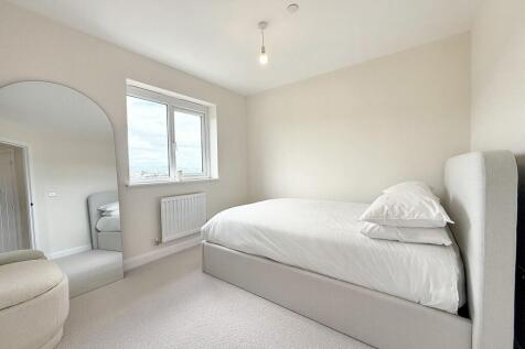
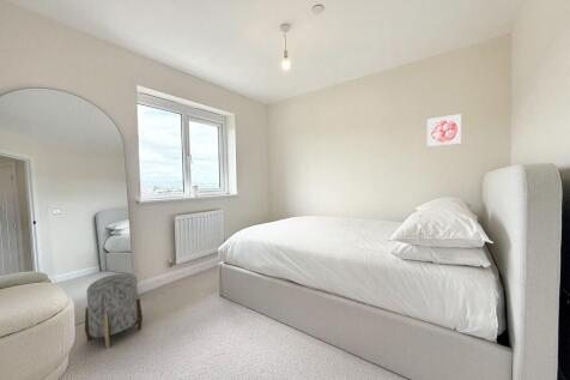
+ stool [84,272,144,349]
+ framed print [426,113,462,147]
